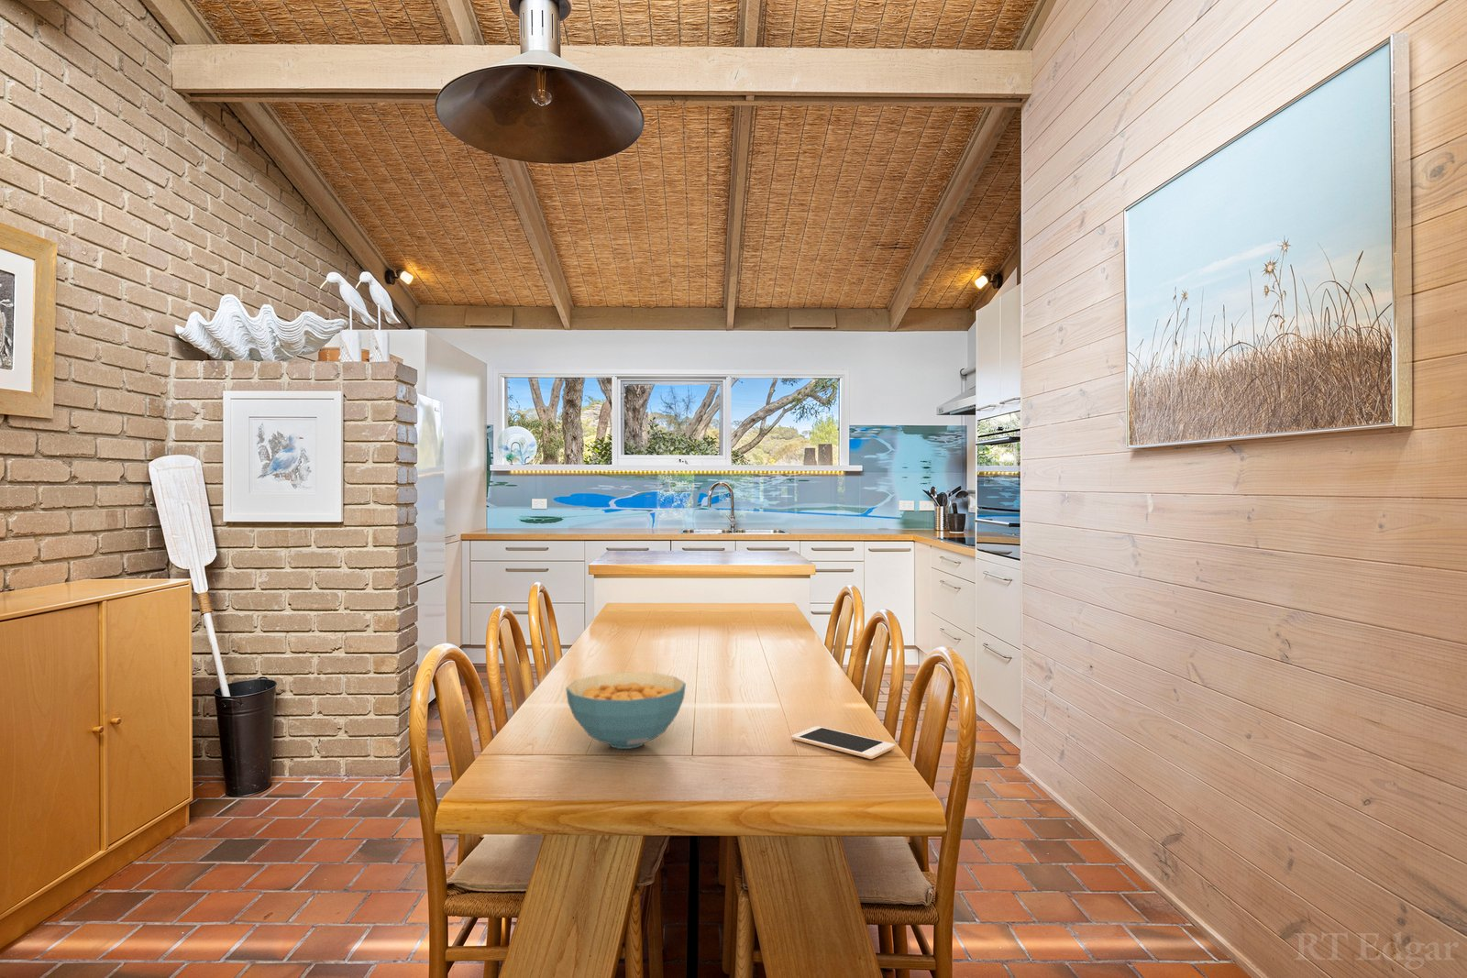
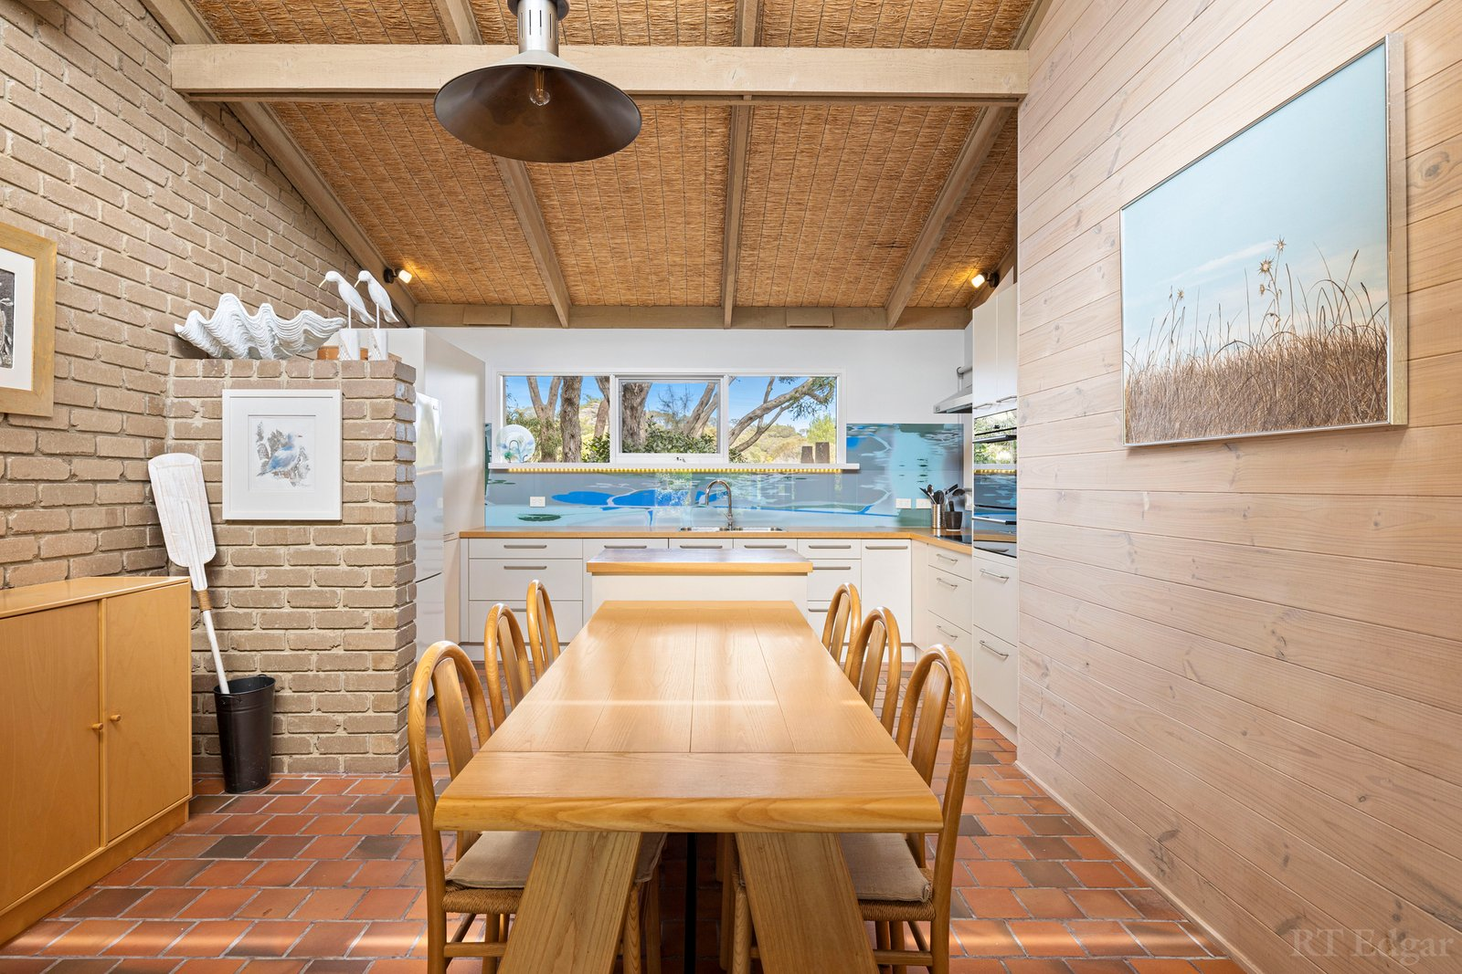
- cereal bowl [564,671,687,750]
- cell phone [790,725,896,760]
